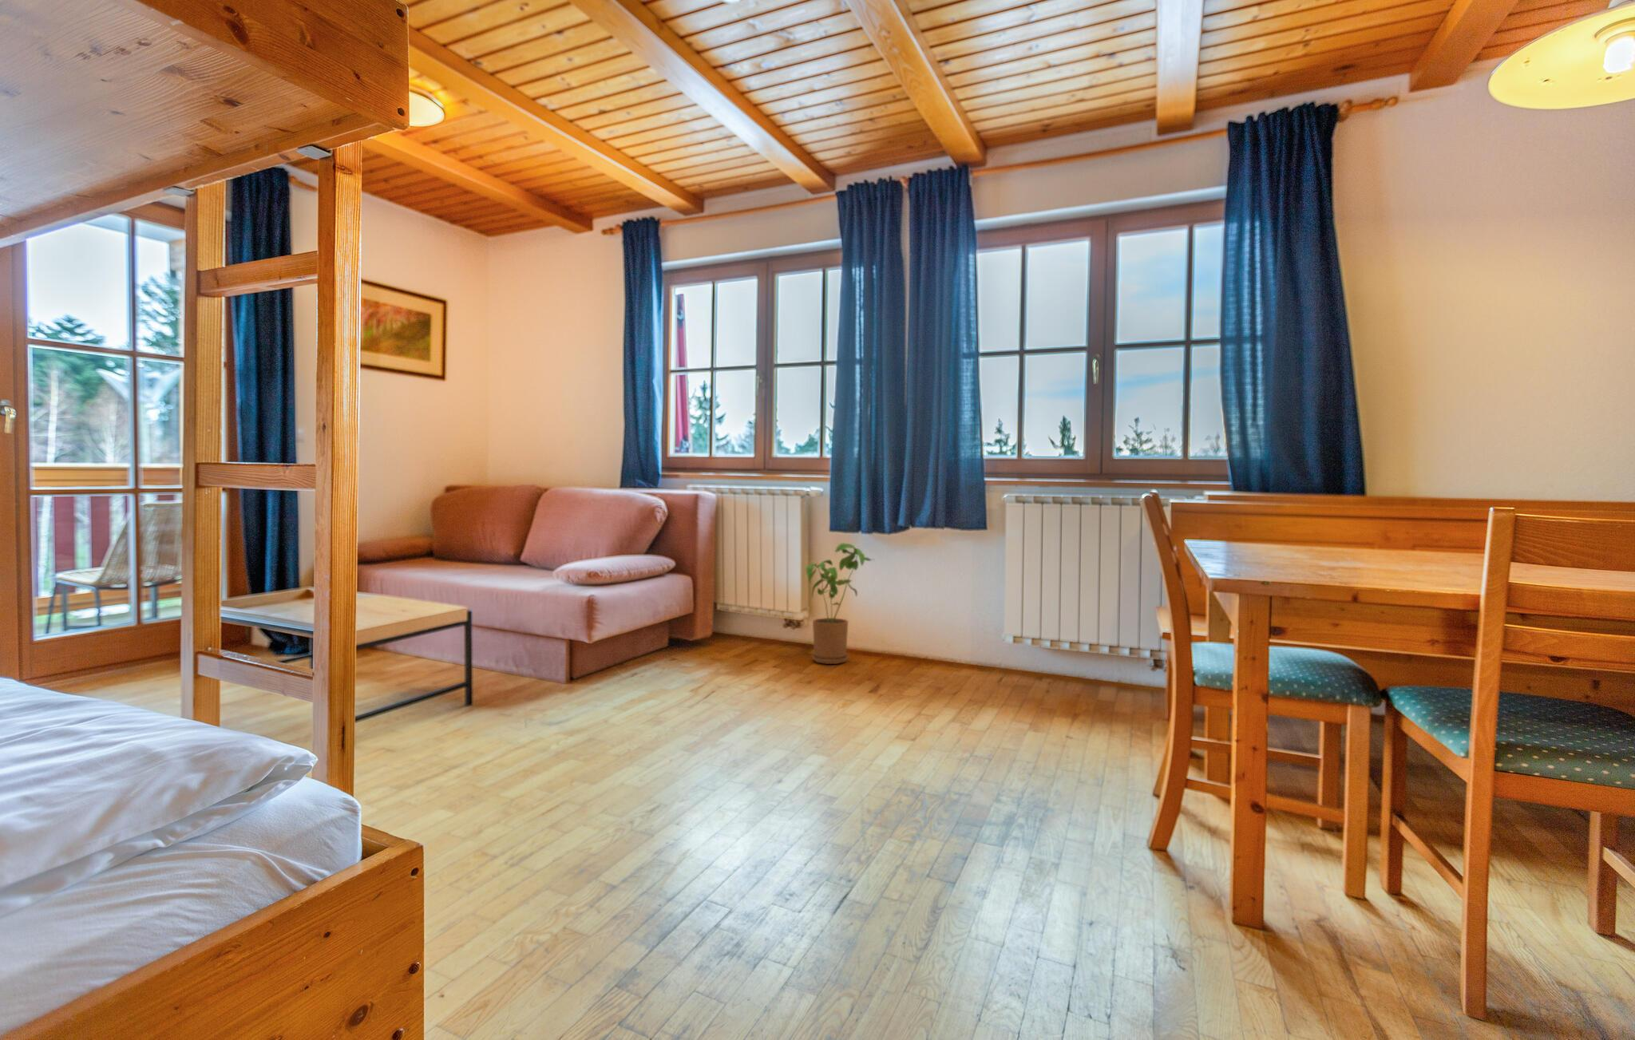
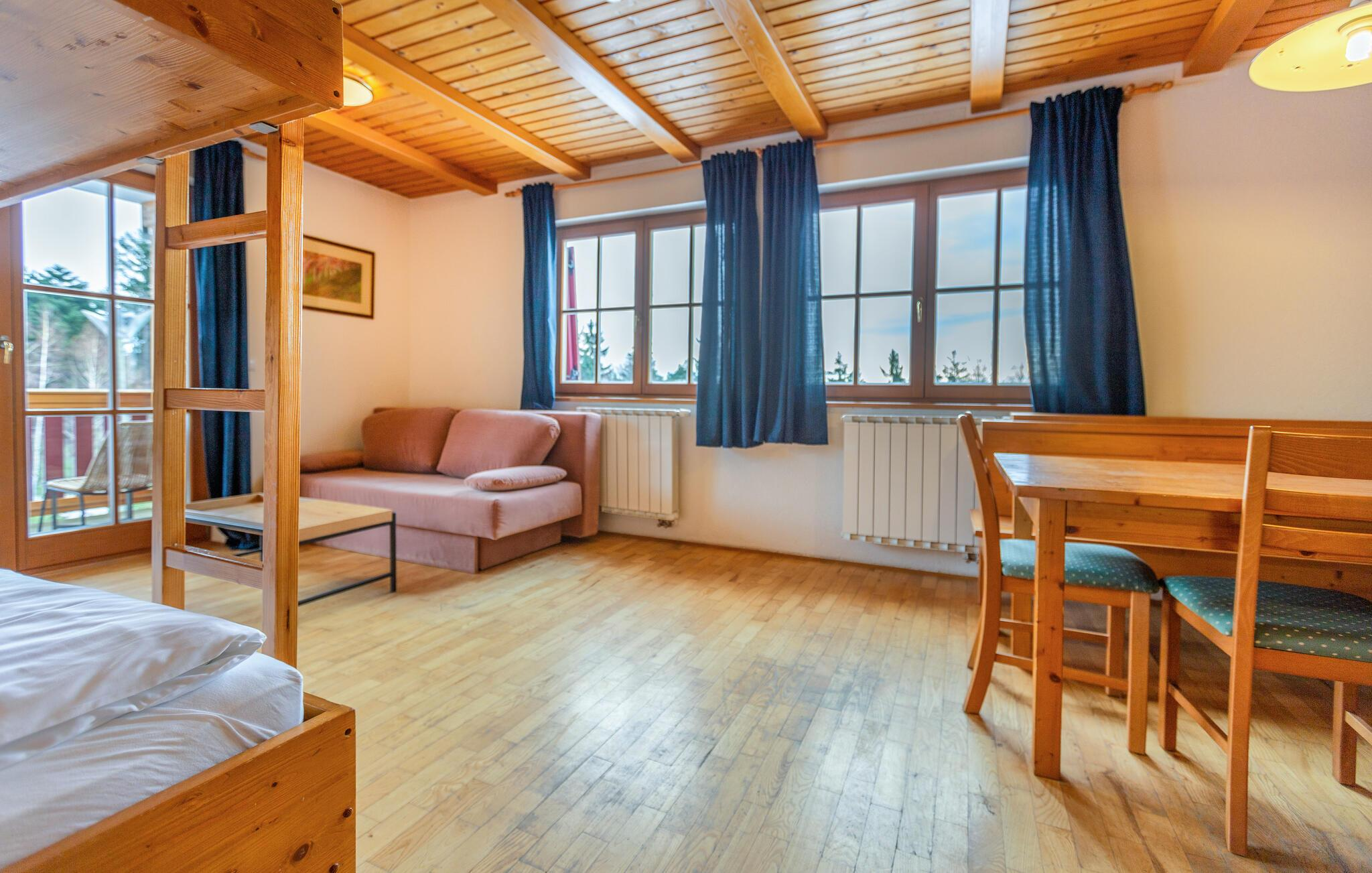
- house plant [804,542,875,665]
